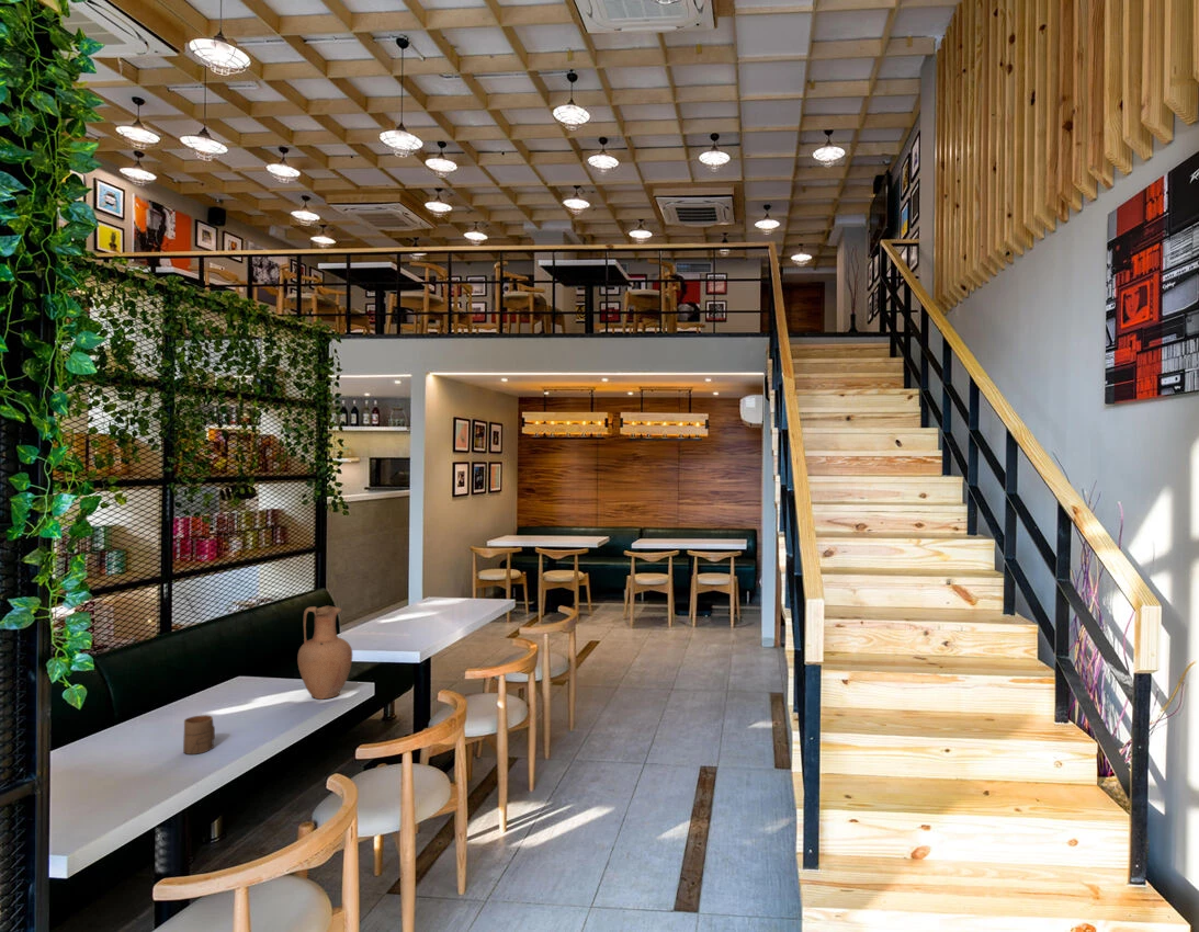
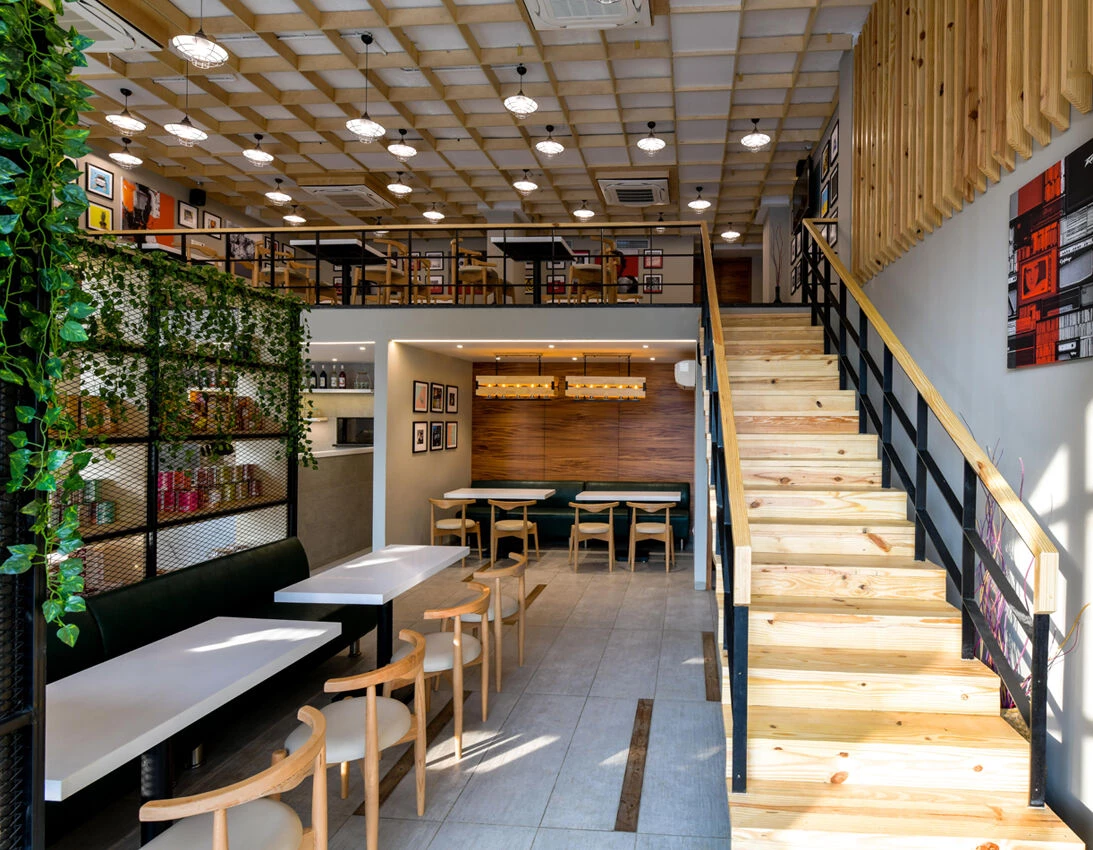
- vase [296,605,353,701]
- cup [182,714,216,755]
